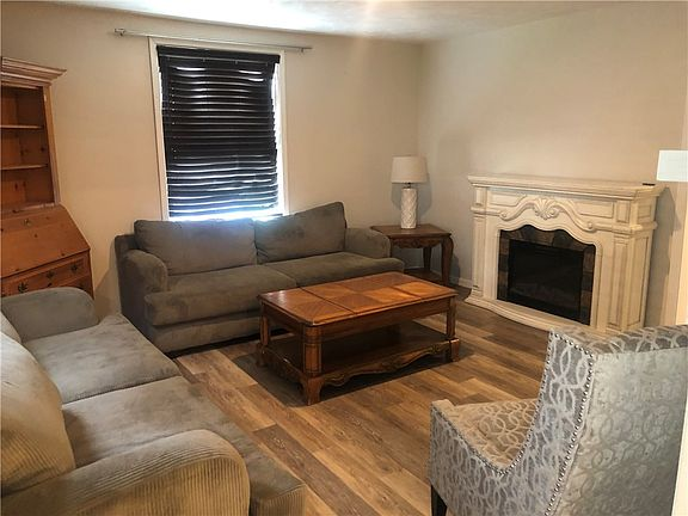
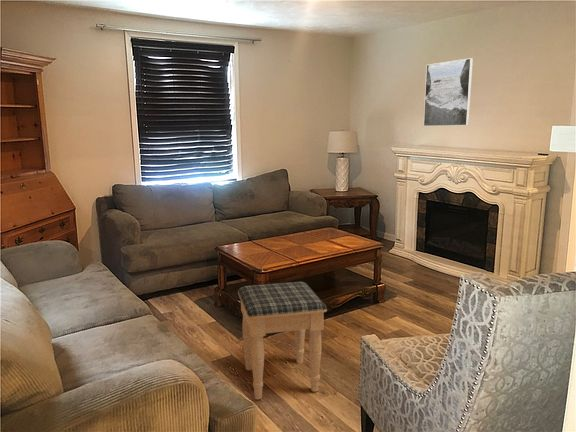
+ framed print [423,57,474,127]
+ footstool [237,281,328,400]
